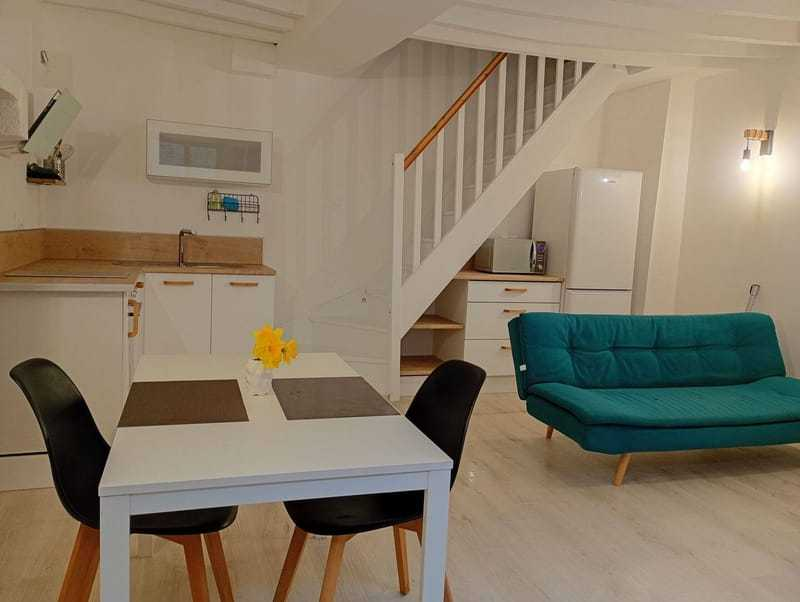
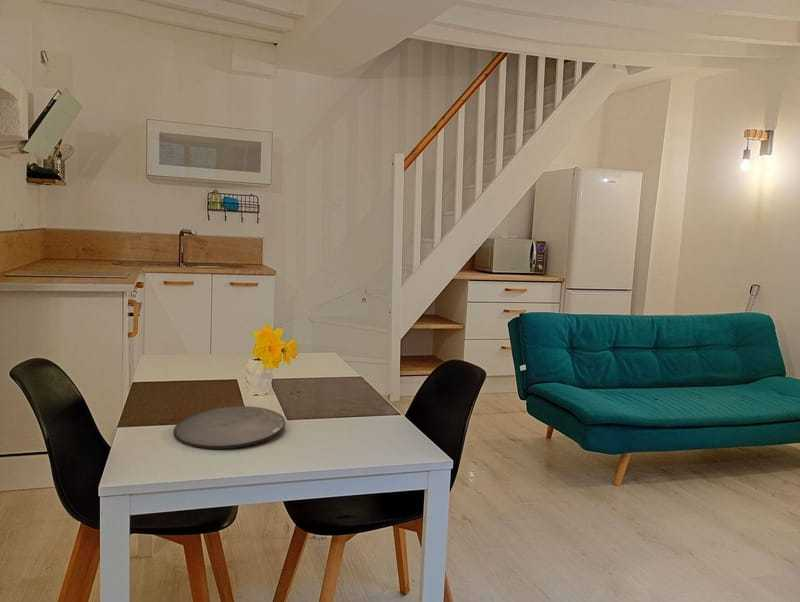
+ plate [173,405,286,450]
